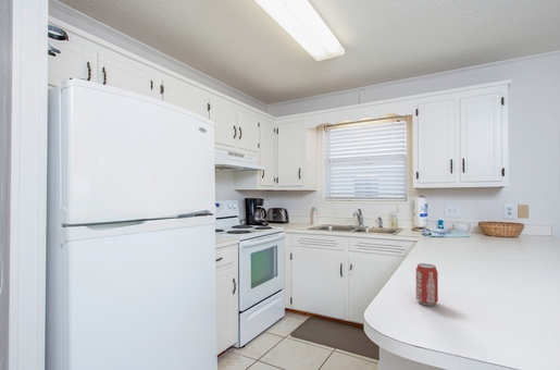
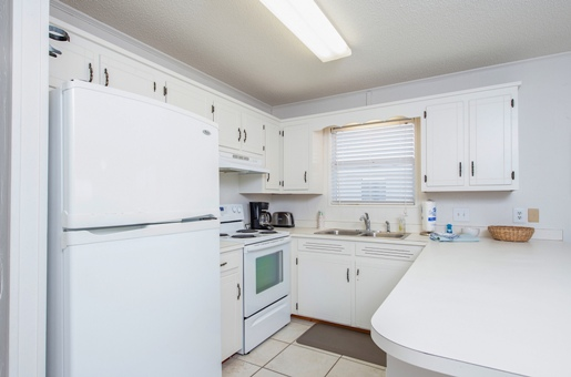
- beverage can [415,262,439,307]
